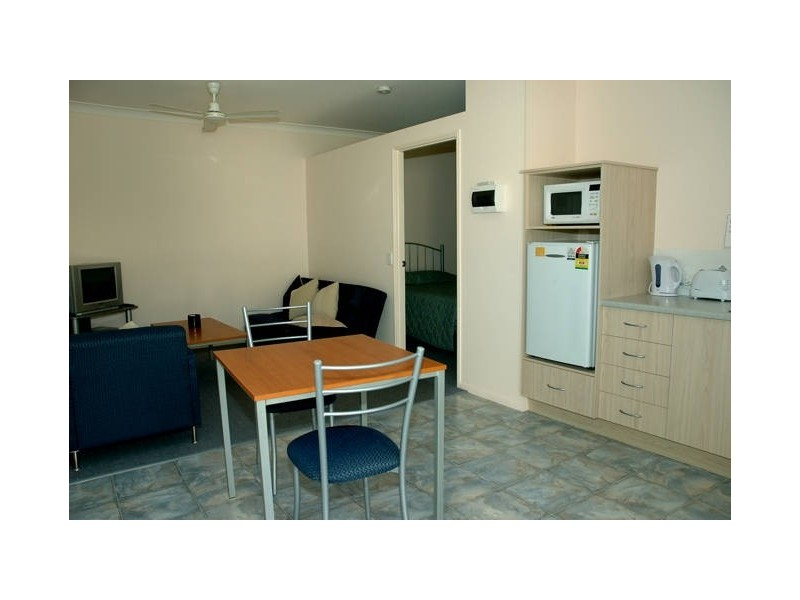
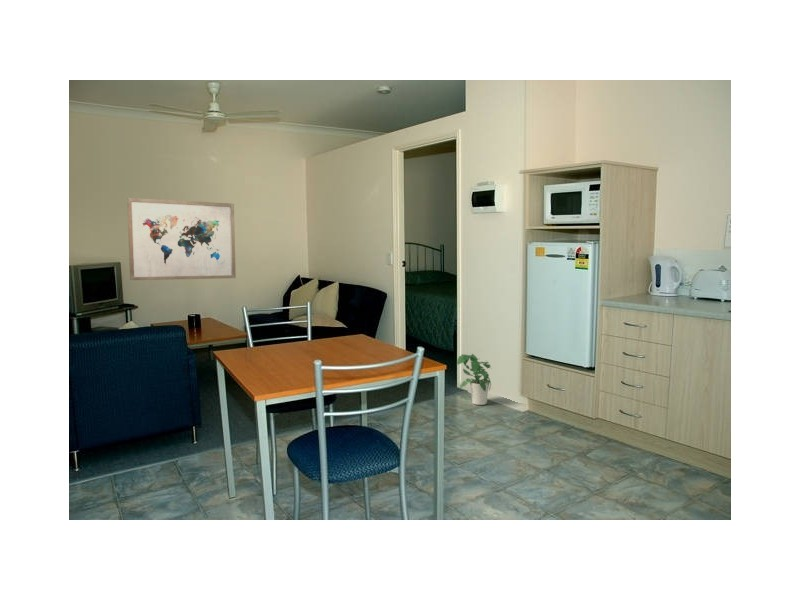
+ potted plant [456,353,492,406]
+ wall art [126,197,237,281]
